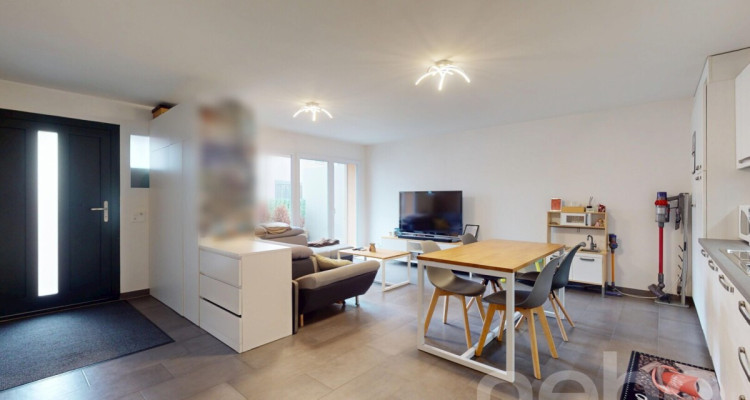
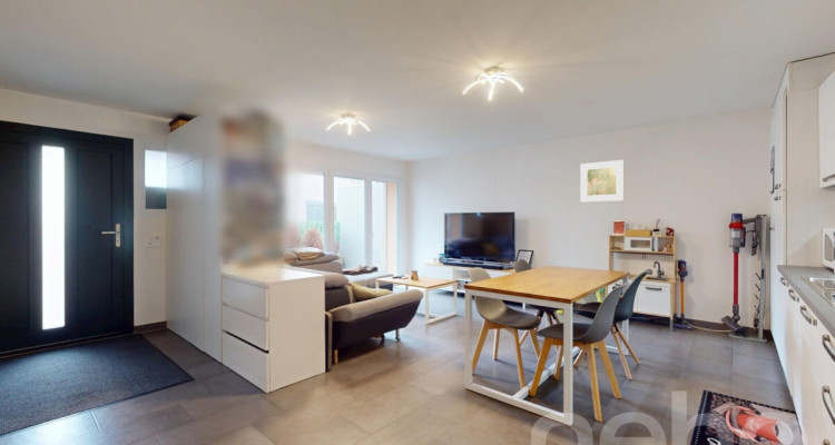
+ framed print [580,159,625,202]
